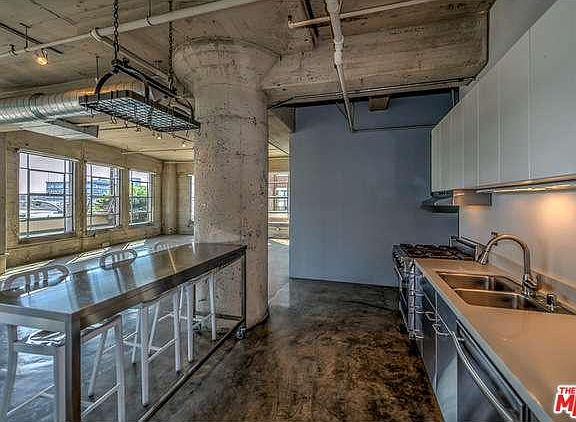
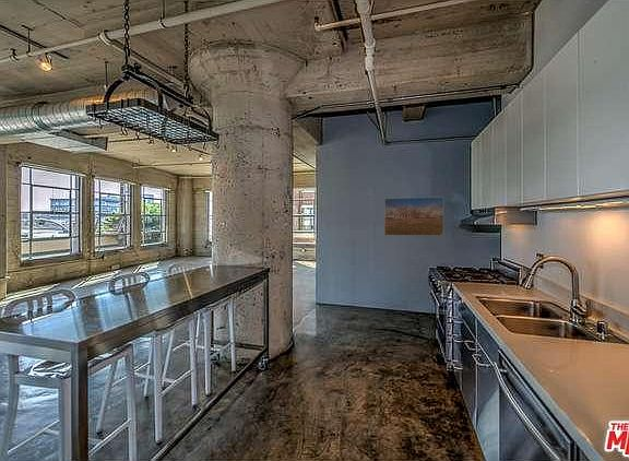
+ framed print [383,196,444,237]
